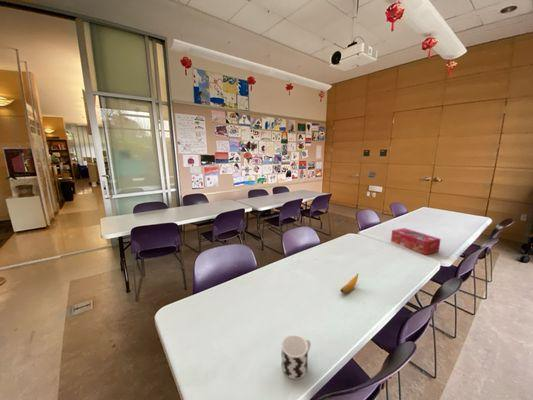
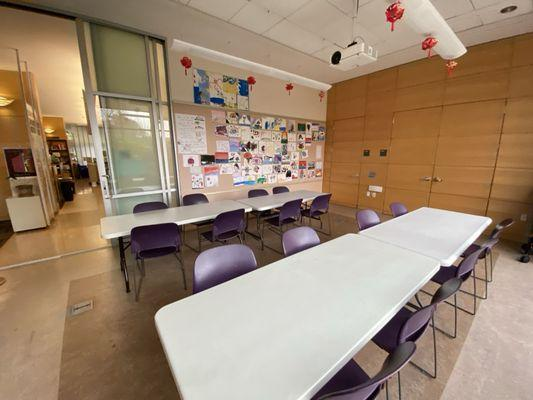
- cup [281,334,312,380]
- tissue box [390,227,442,256]
- banana [340,273,359,294]
